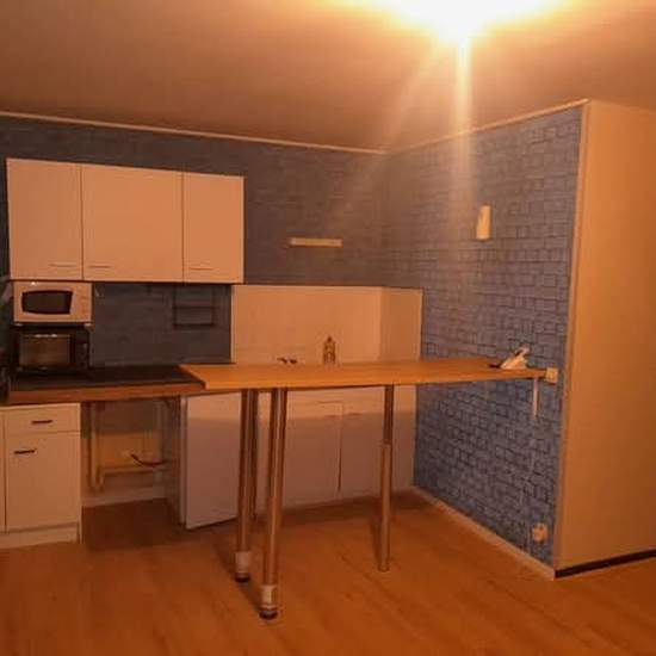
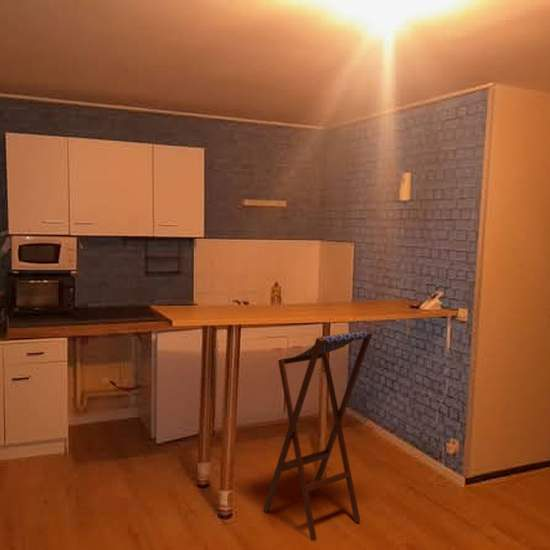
+ stool [262,330,373,542]
